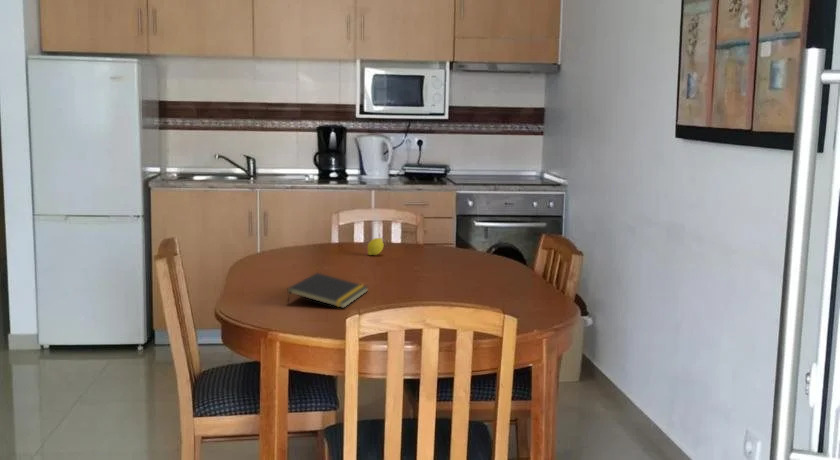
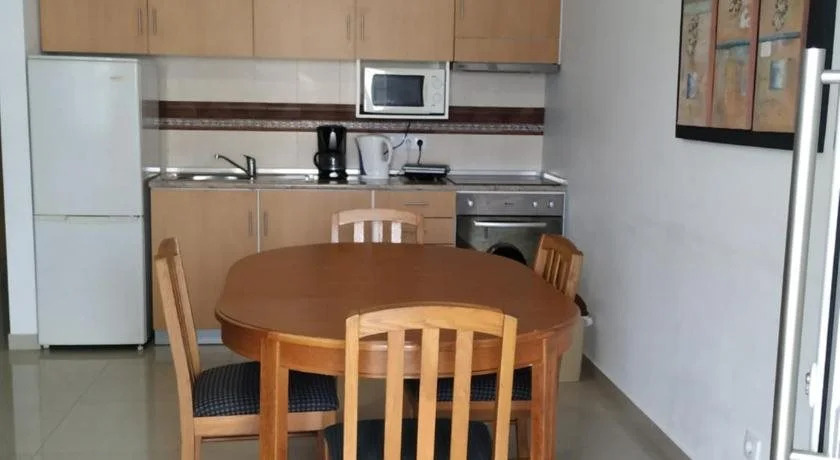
- notepad [286,272,369,309]
- fruit [367,237,385,256]
